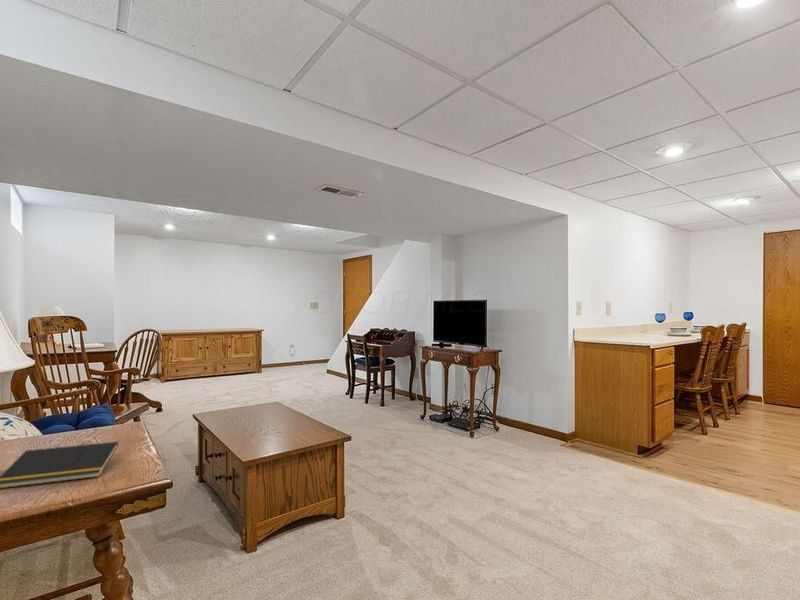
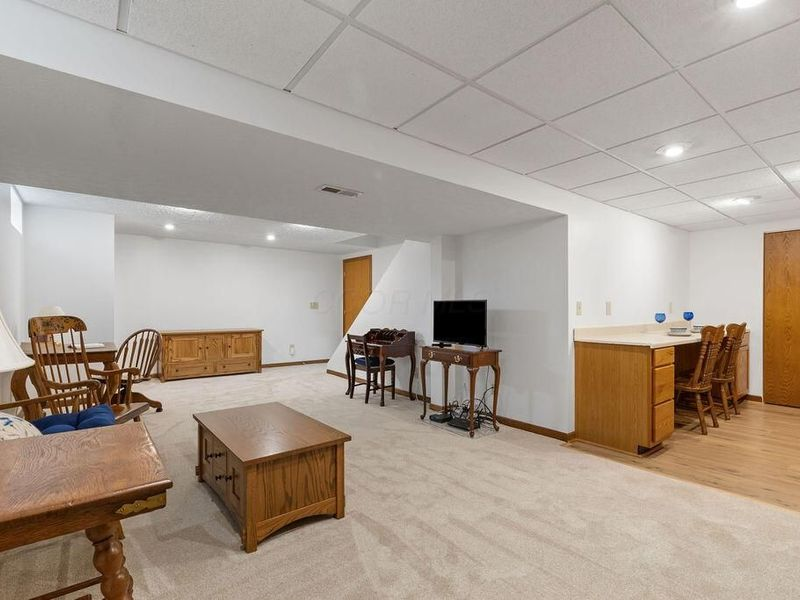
- notepad [0,441,120,490]
